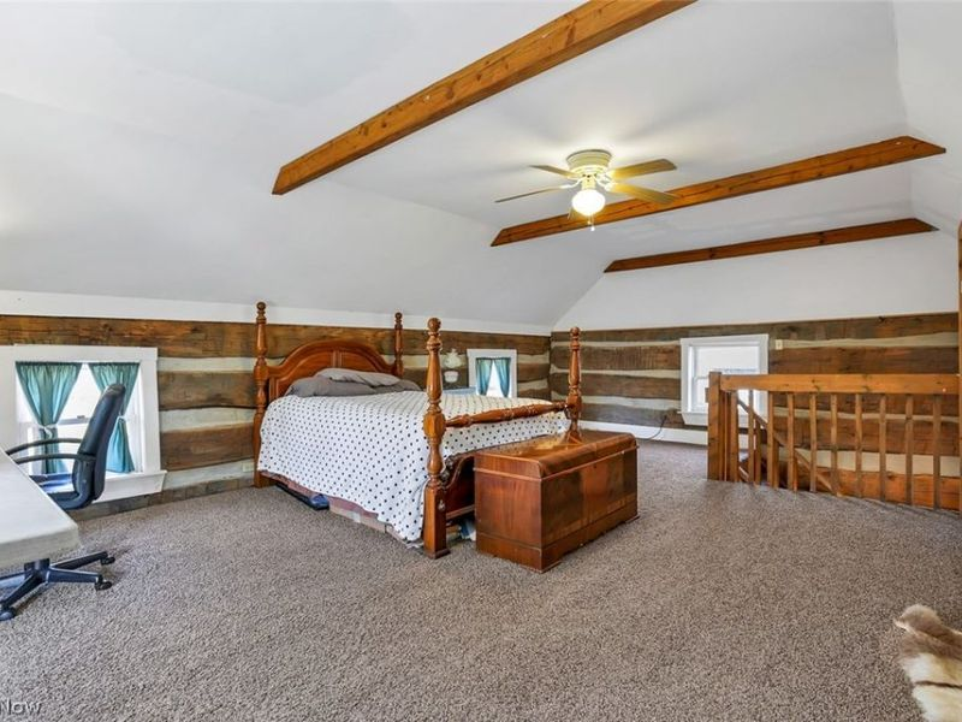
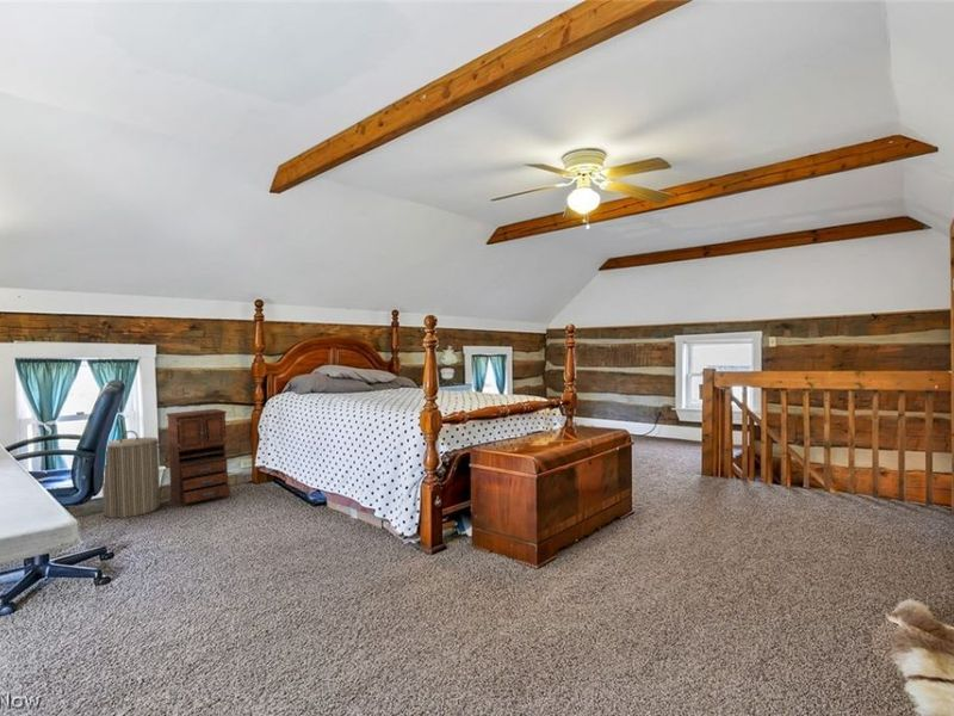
+ chest of drawers [165,408,231,507]
+ laundry hamper [101,430,165,519]
